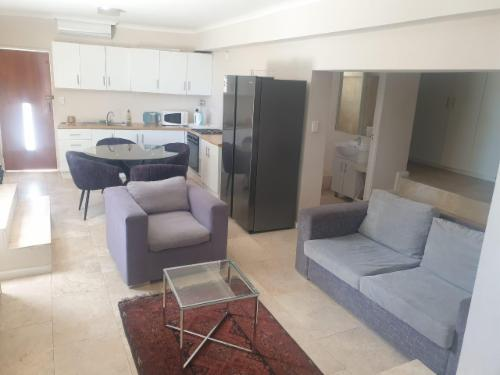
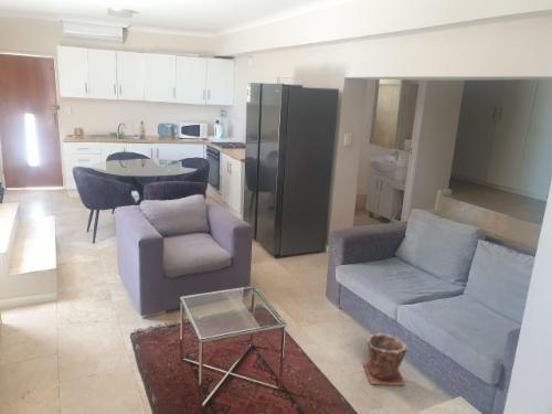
+ plant pot [362,331,410,386]
